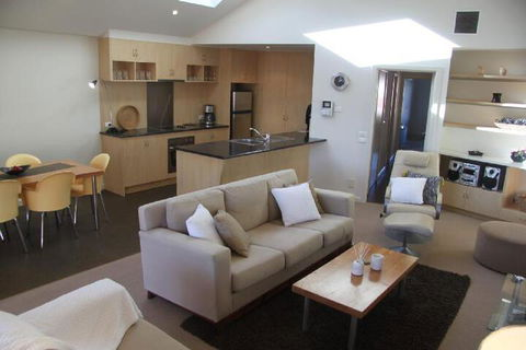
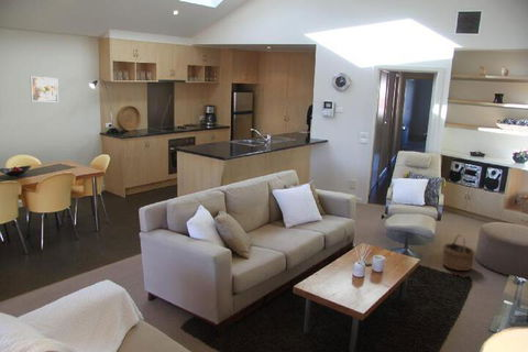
+ wicker basket [441,233,476,272]
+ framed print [30,76,59,103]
